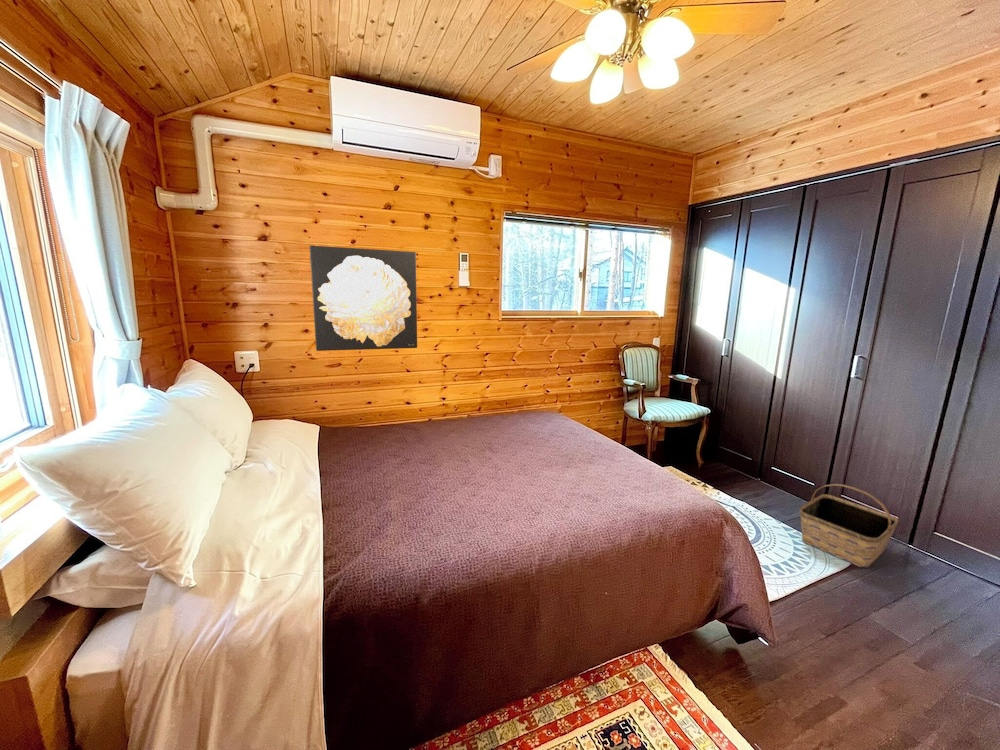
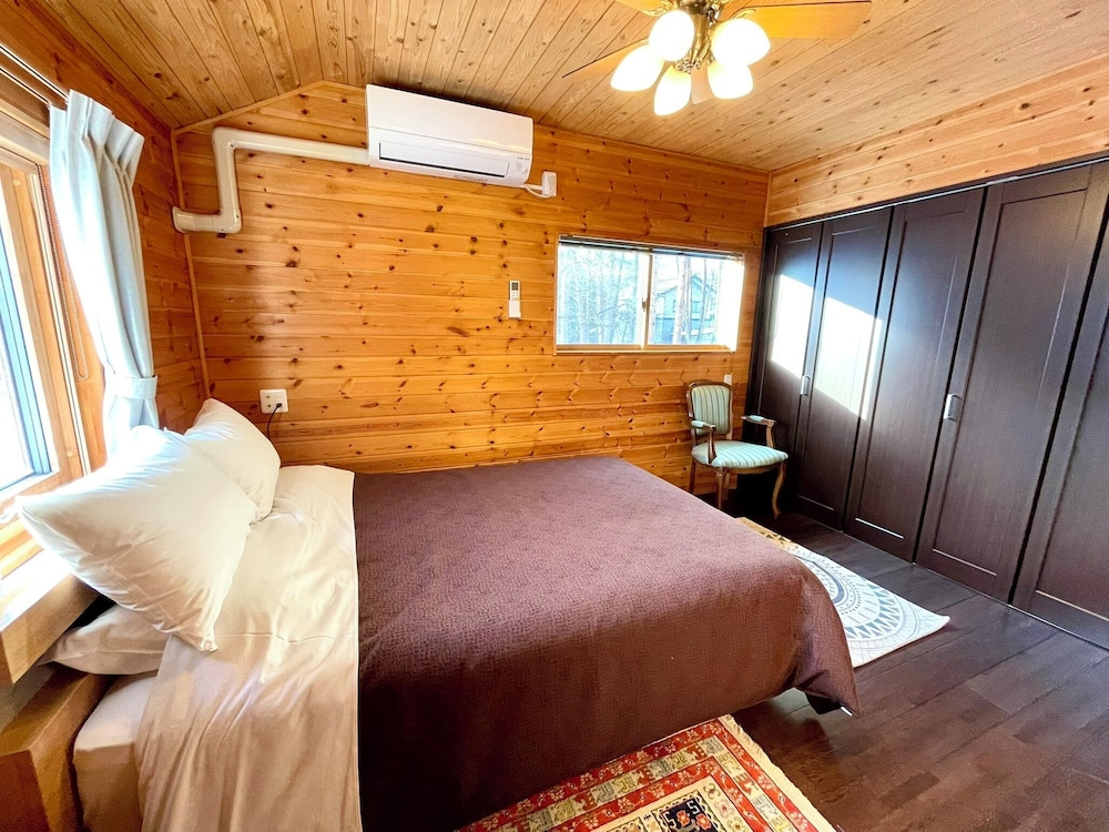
- wall art [309,245,418,352]
- basket [799,483,900,569]
